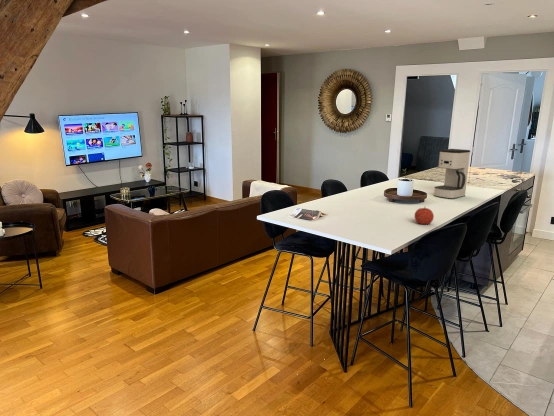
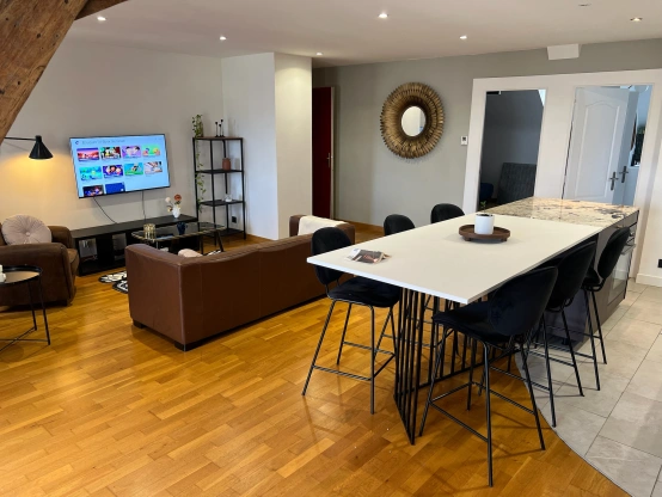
- coffee maker [433,148,471,200]
- fruit [413,205,435,225]
